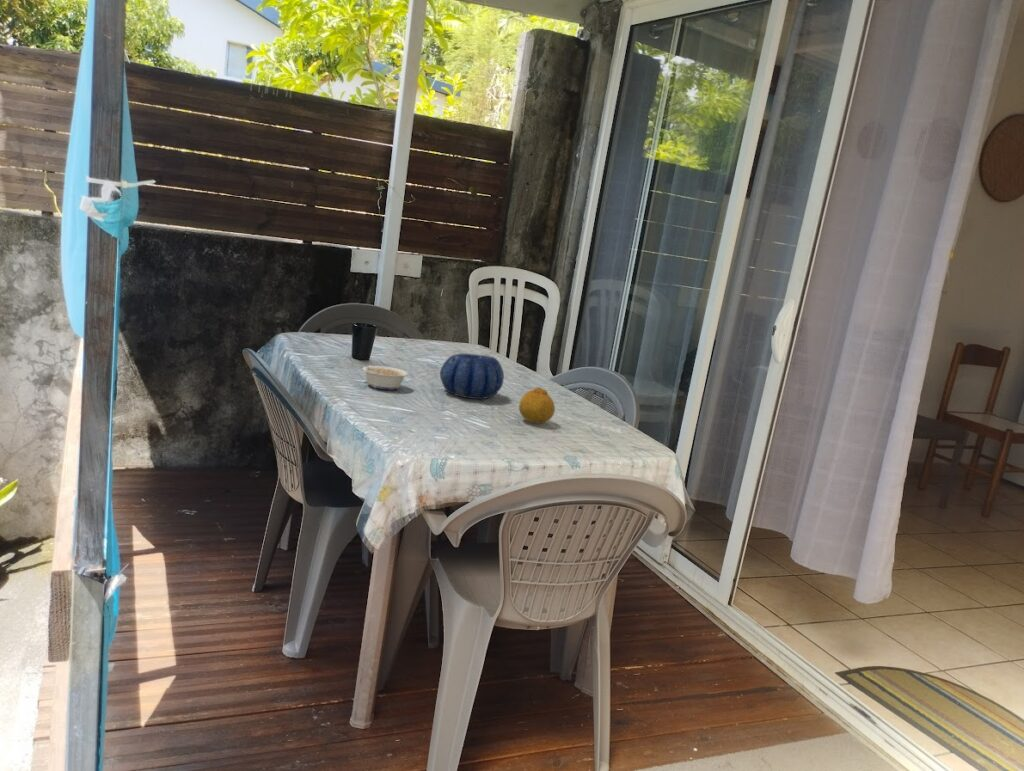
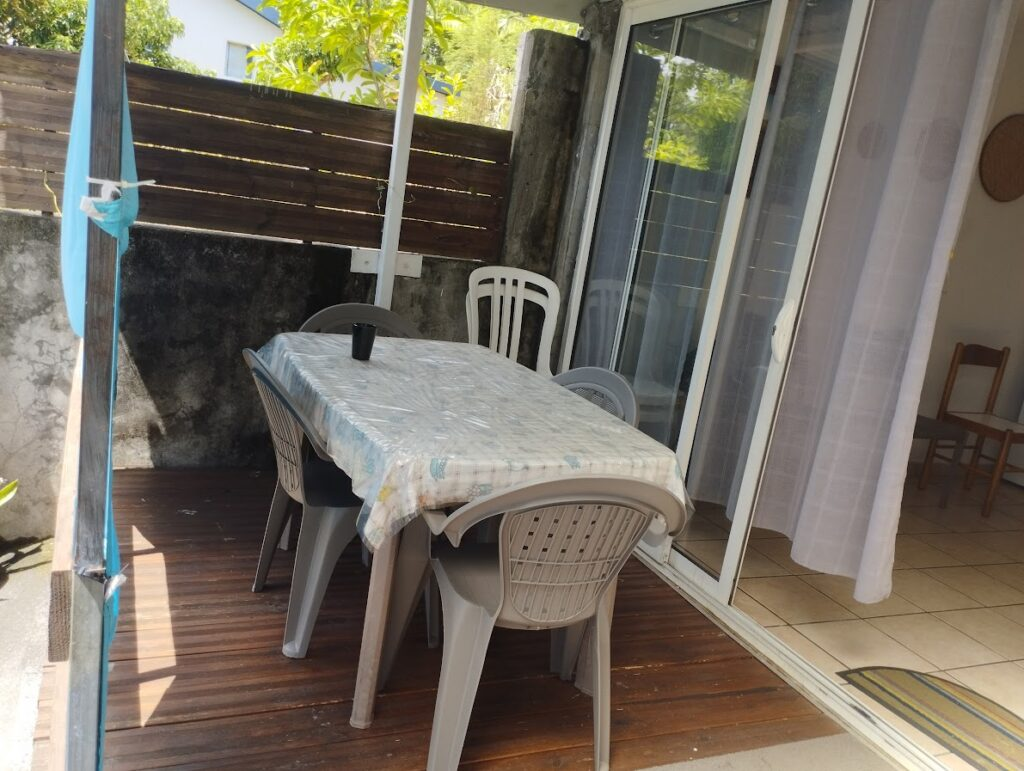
- legume [356,360,409,390]
- fruit [518,386,556,424]
- decorative bowl [439,353,505,400]
